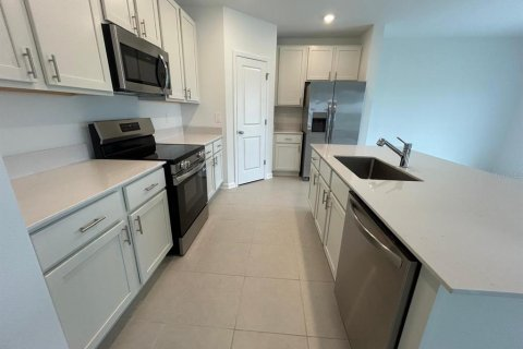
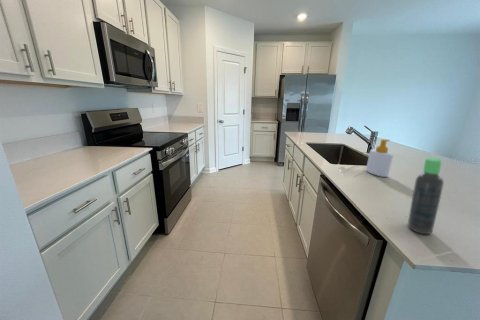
+ soap bottle [365,138,394,178]
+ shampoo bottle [407,157,445,235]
